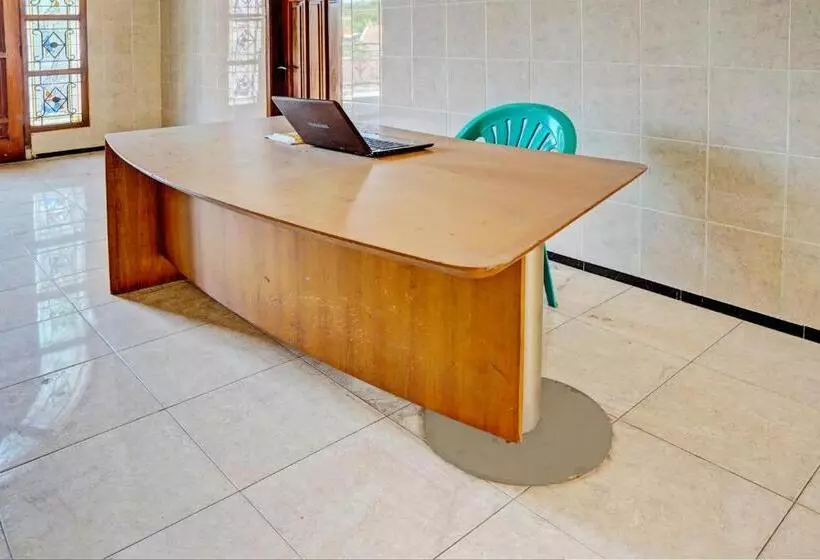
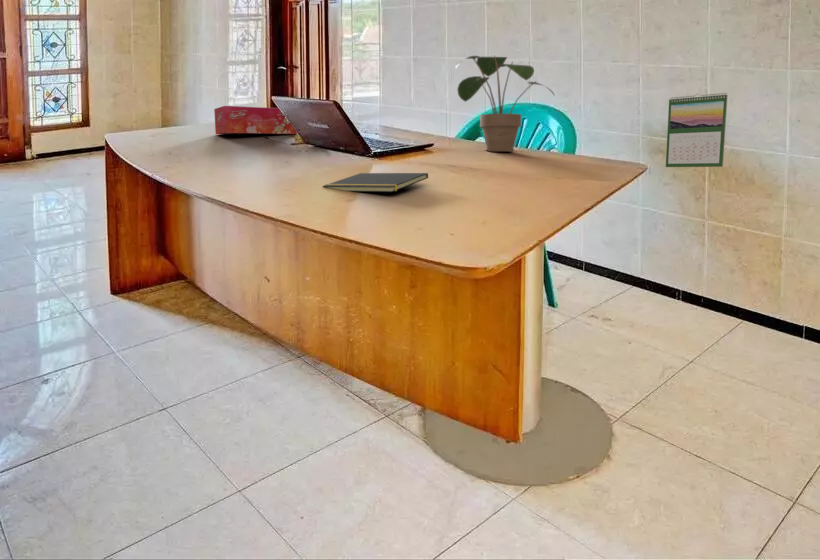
+ notepad [322,172,429,193]
+ potted plant [454,54,556,153]
+ calendar [665,92,729,168]
+ tissue box [213,105,298,136]
